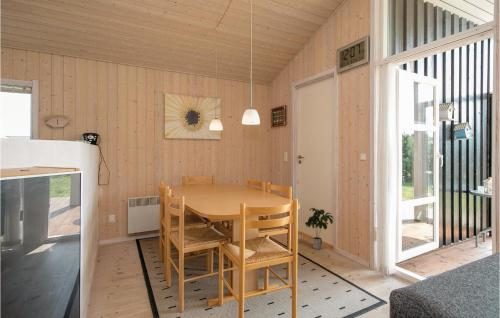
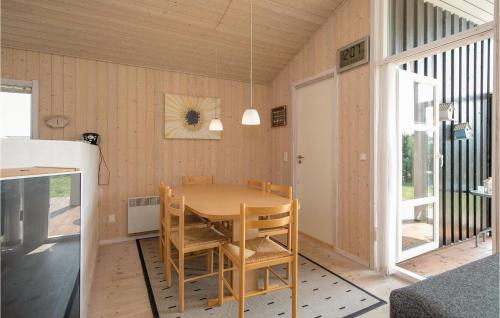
- potted plant [304,207,334,250]
